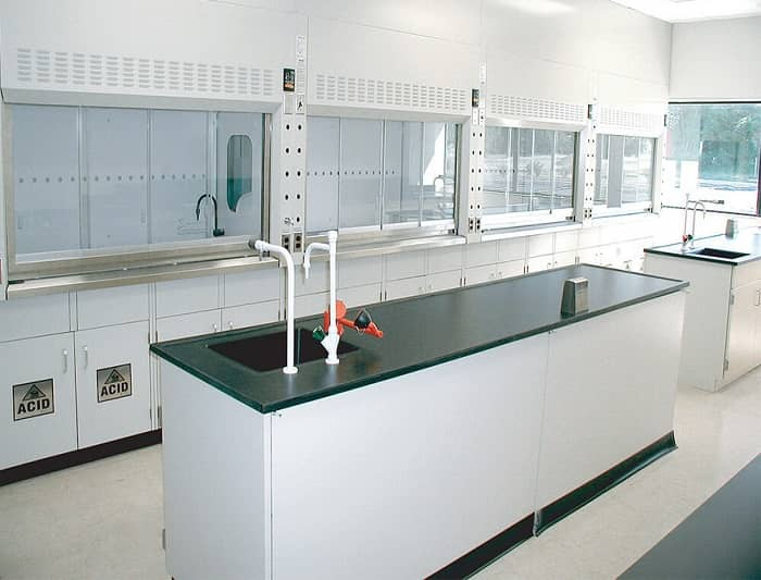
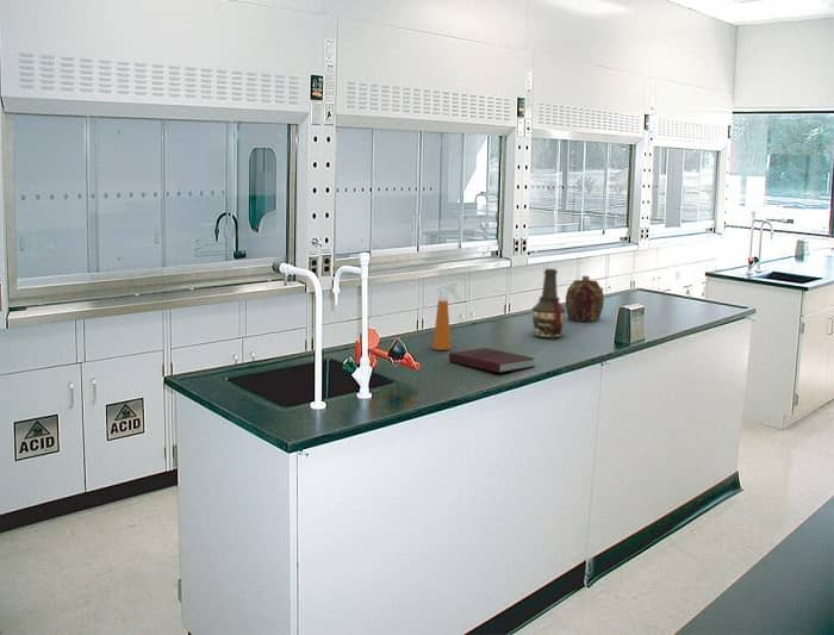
+ flask [565,275,605,323]
+ bottle [530,268,567,340]
+ spray bottle [431,280,462,351]
+ notebook [448,347,536,374]
